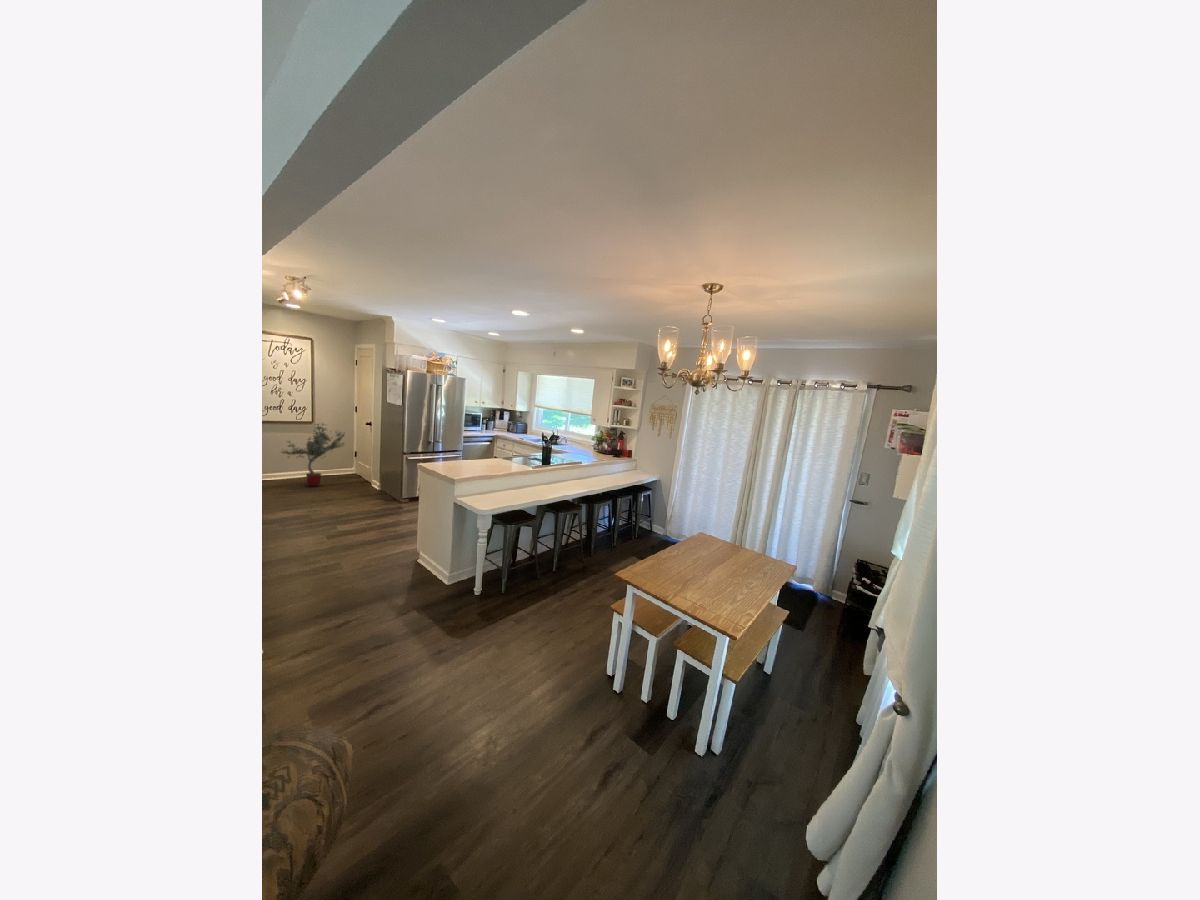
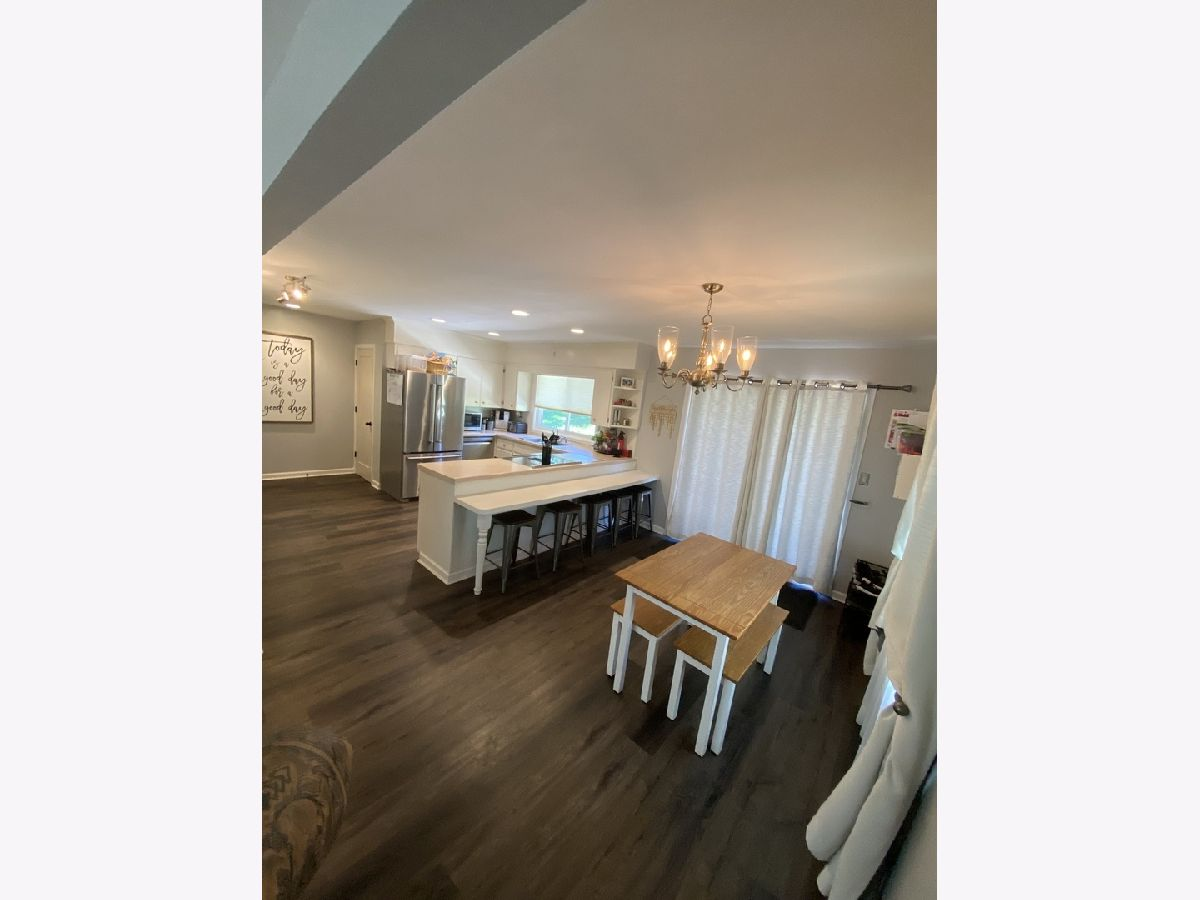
- potted tree [281,422,346,487]
